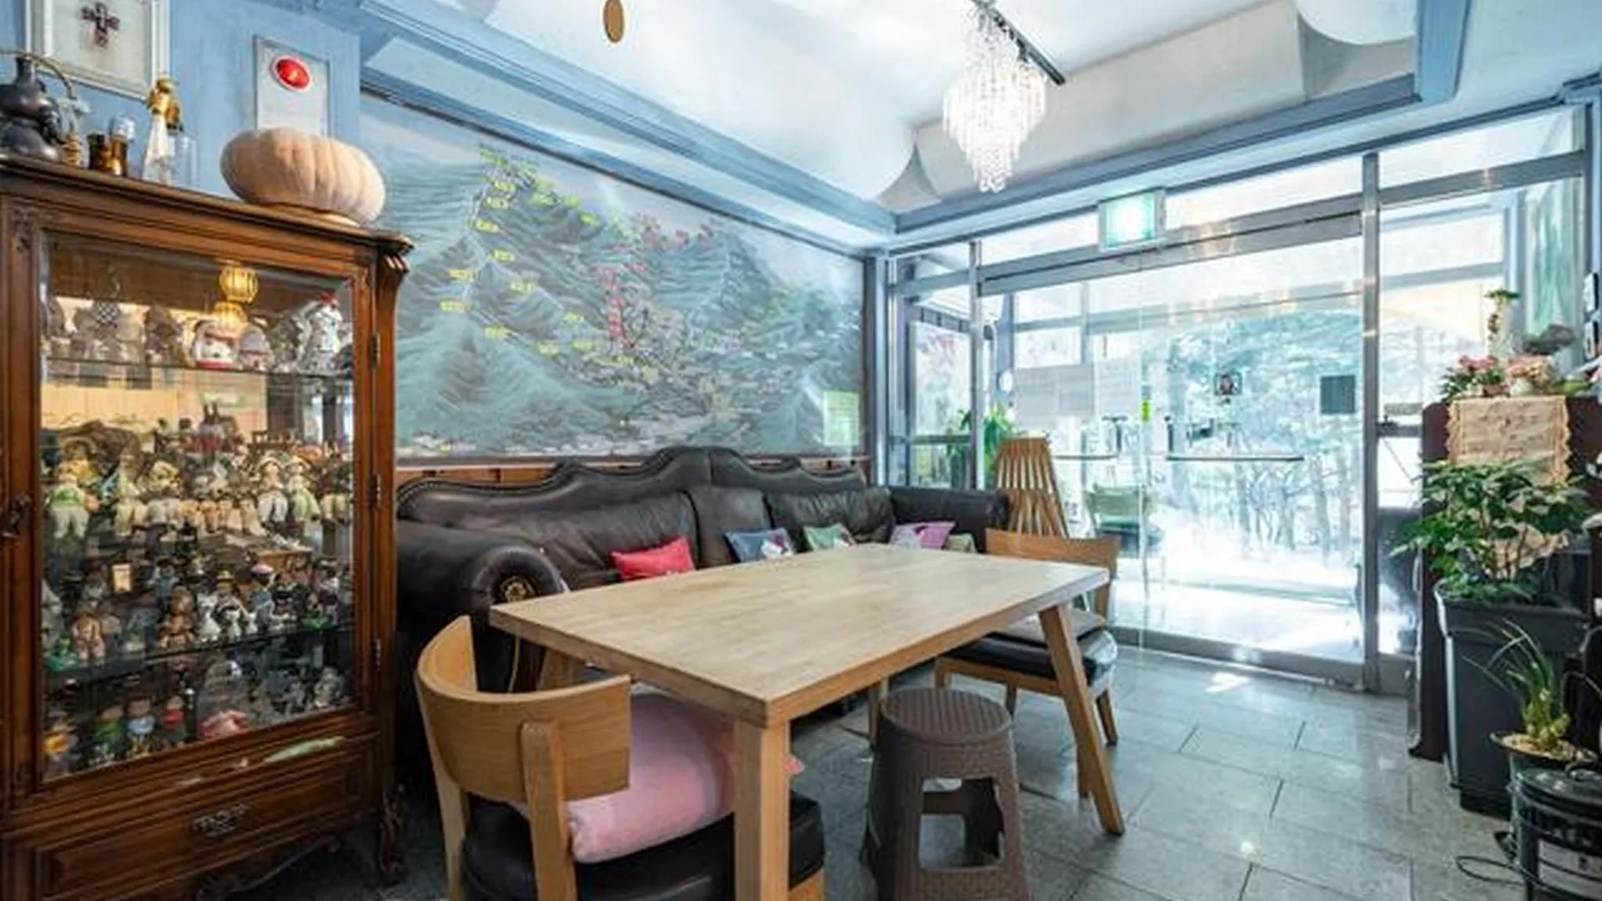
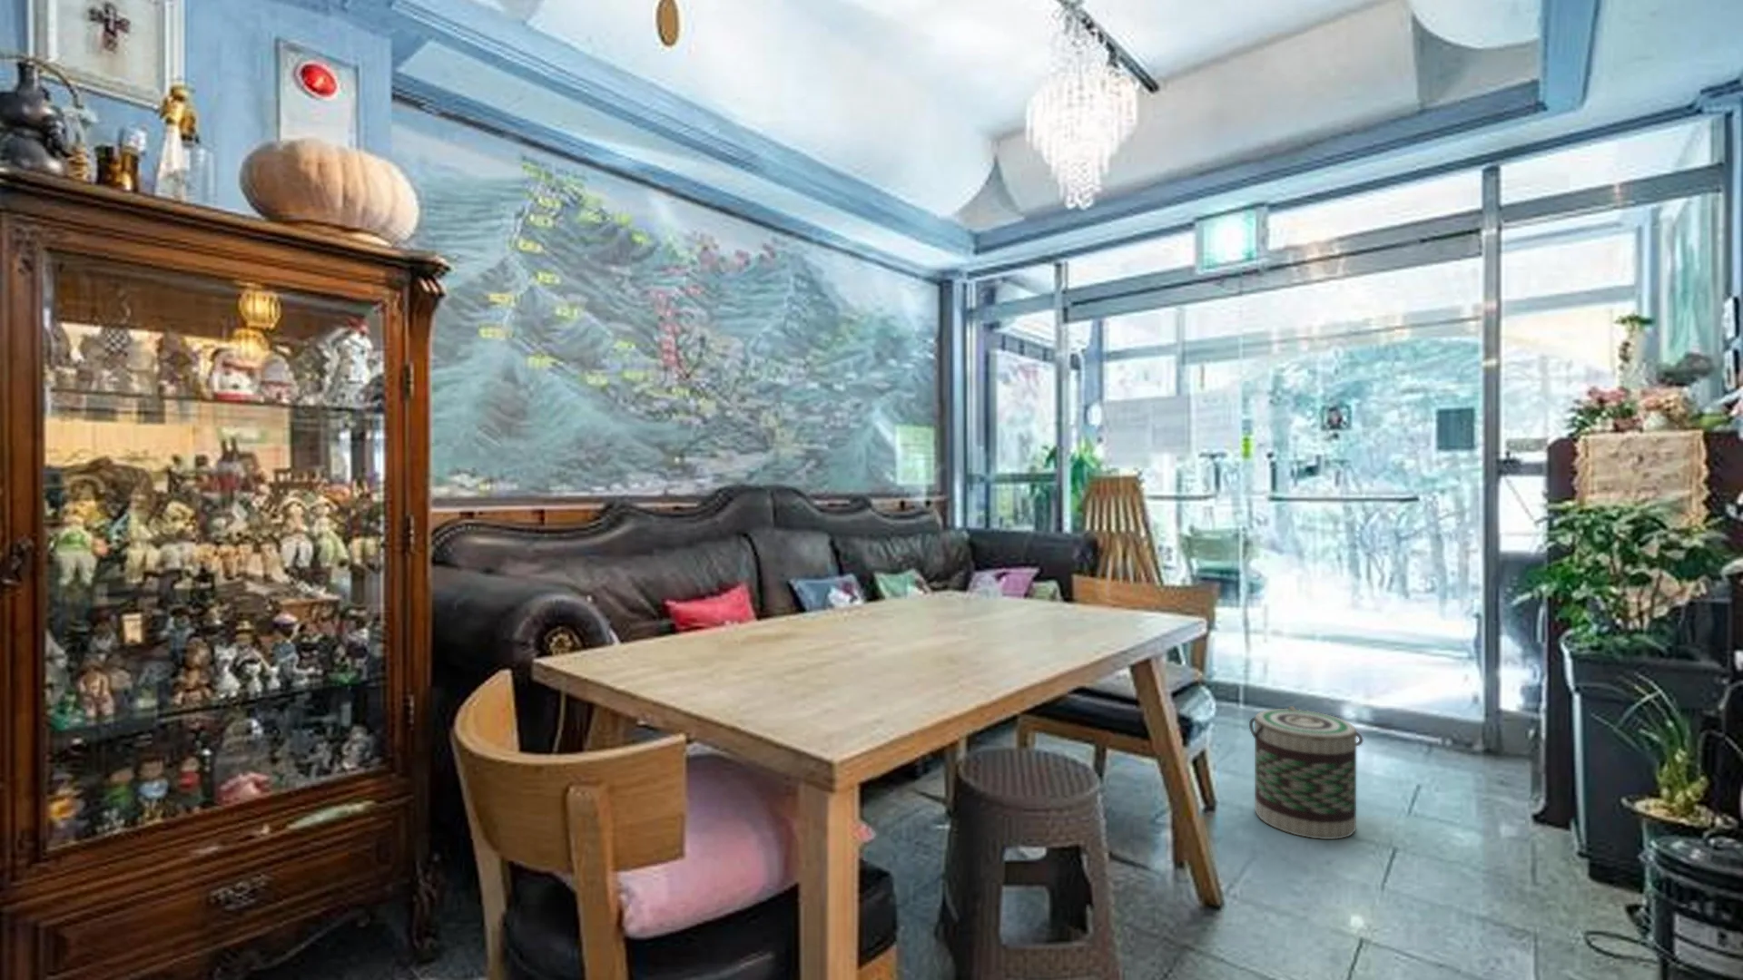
+ basket [1249,705,1365,840]
